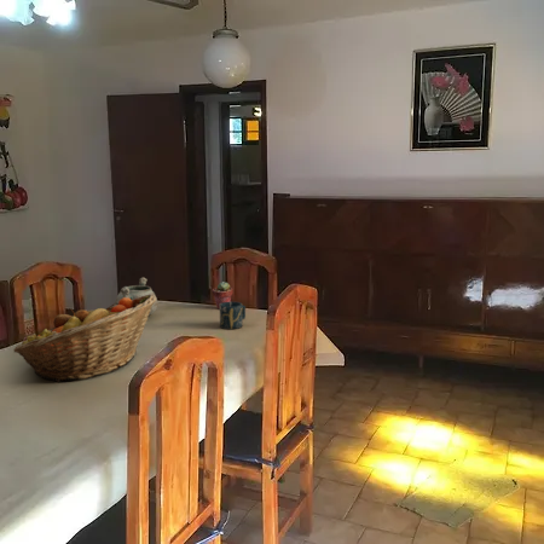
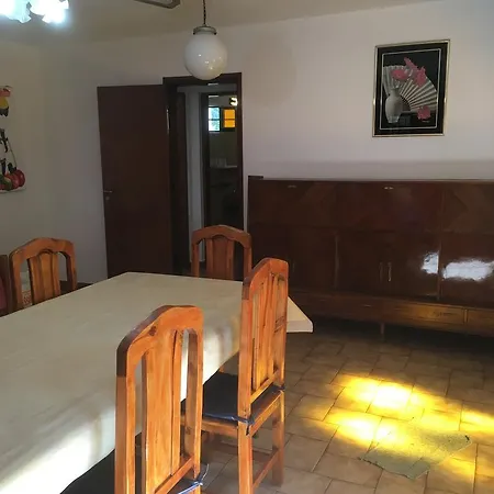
- cup [219,301,247,330]
- fruit basket [12,295,157,383]
- potted succulent [212,280,233,309]
- bowl [114,276,160,317]
